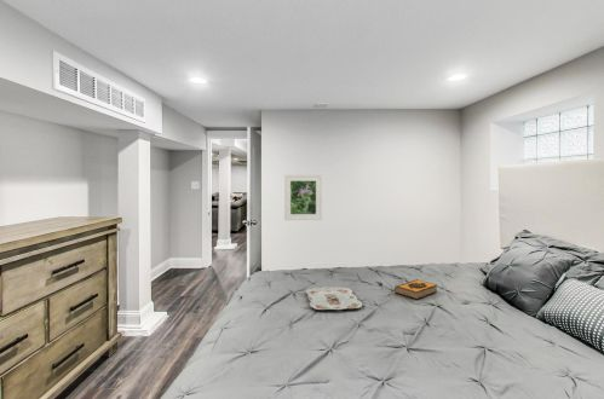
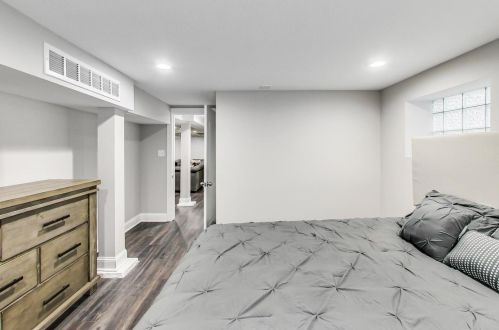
- hardback book [393,278,438,300]
- serving tray [305,285,363,311]
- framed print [283,174,323,221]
